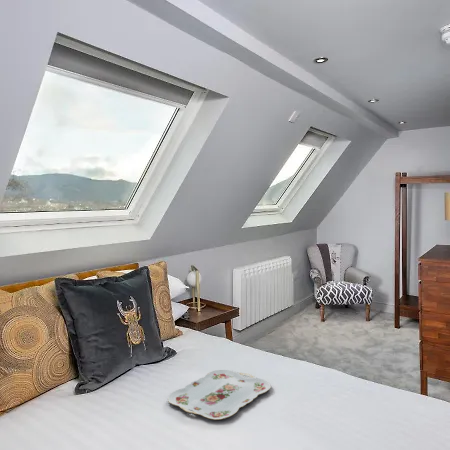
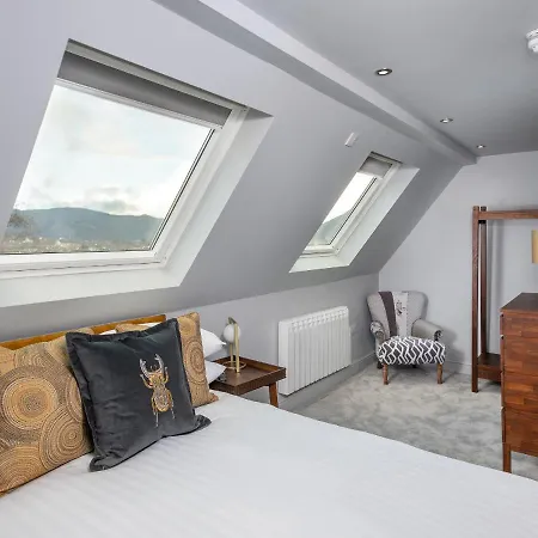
- serving tray [167,369,272,421]
